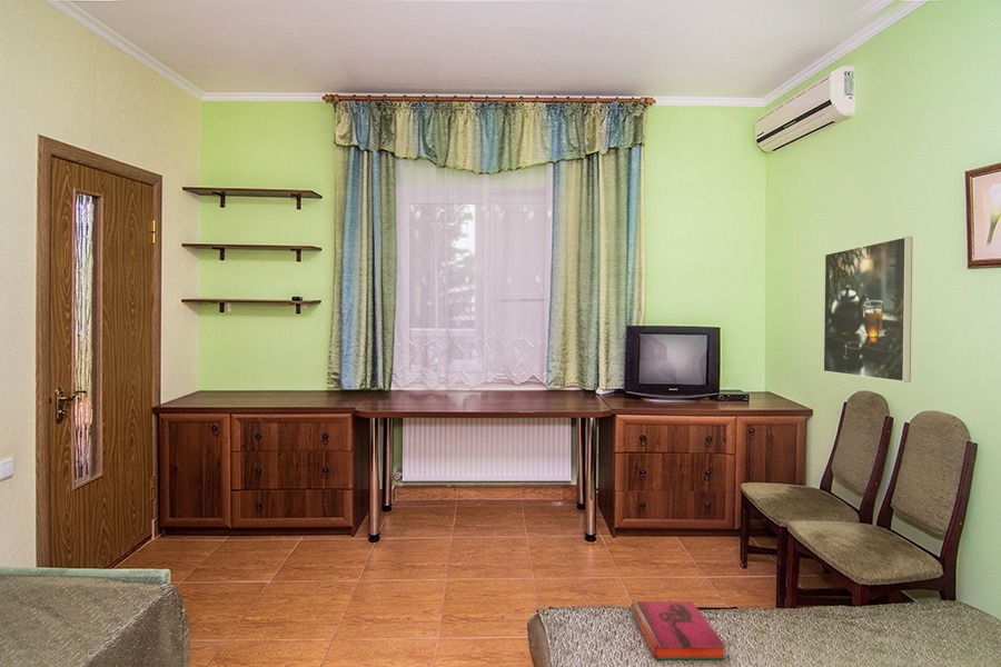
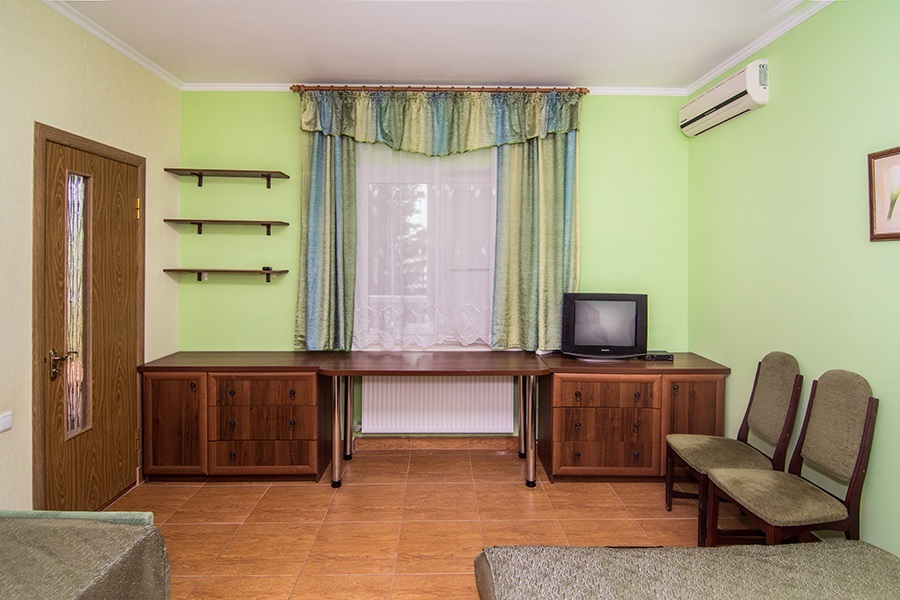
- hardback book [630,600,726,660]
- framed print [822,236,913,384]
